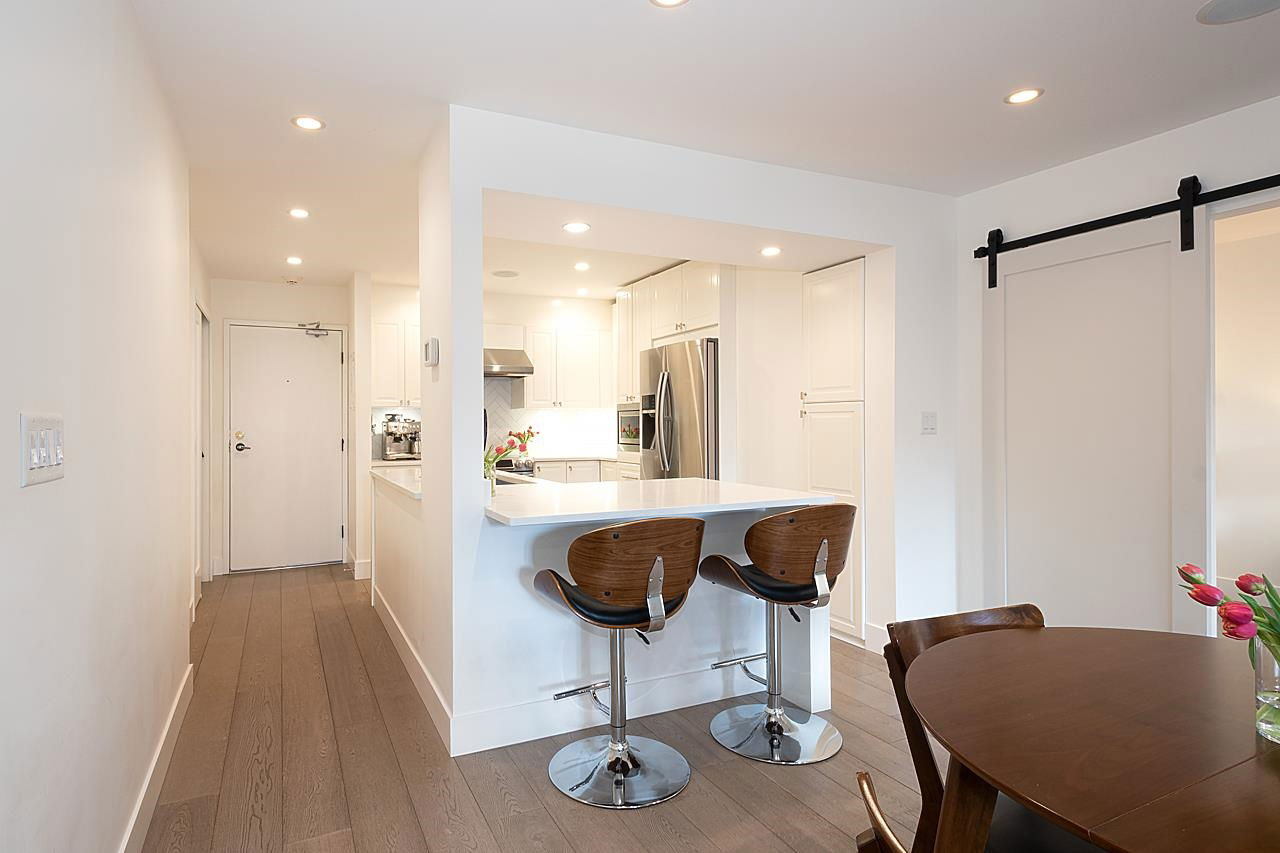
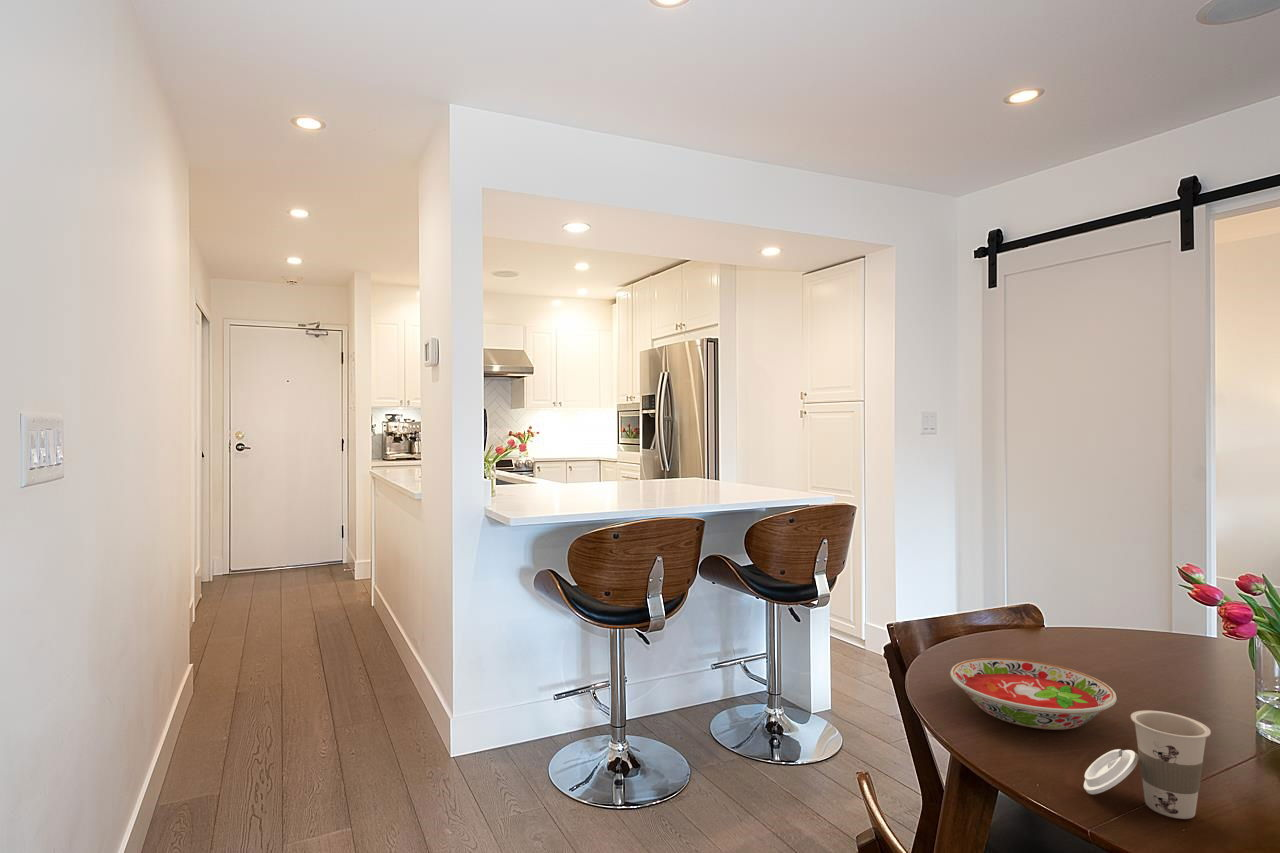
+ cup [1083,709,1212,820]
+ bowl [949,657,1118,731]
